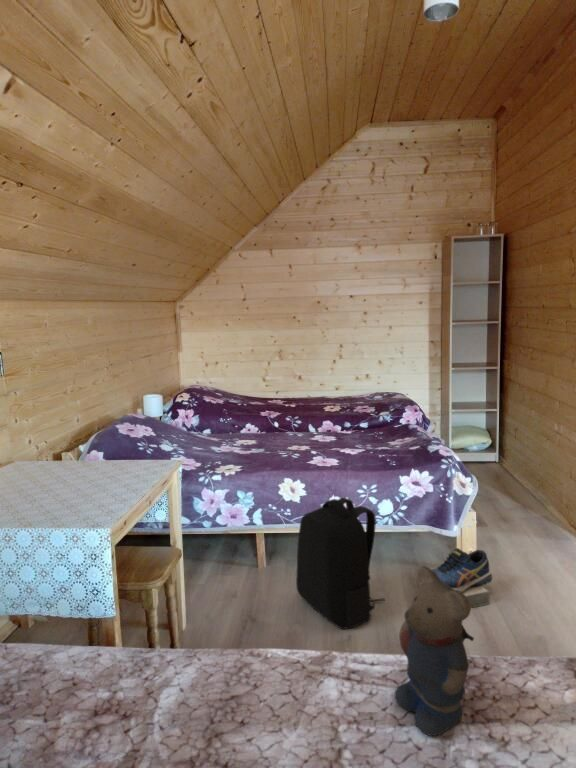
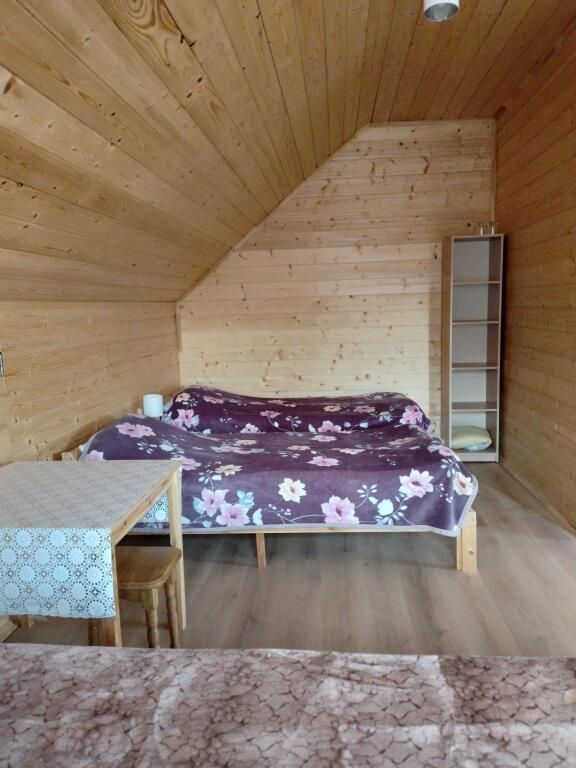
- backpack [295,497,386,630]
- shoe [432,547,493,609]
- teddy bear [394,565,475,737]
